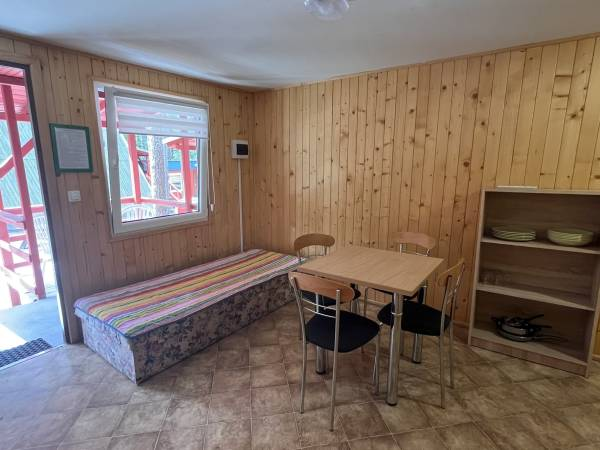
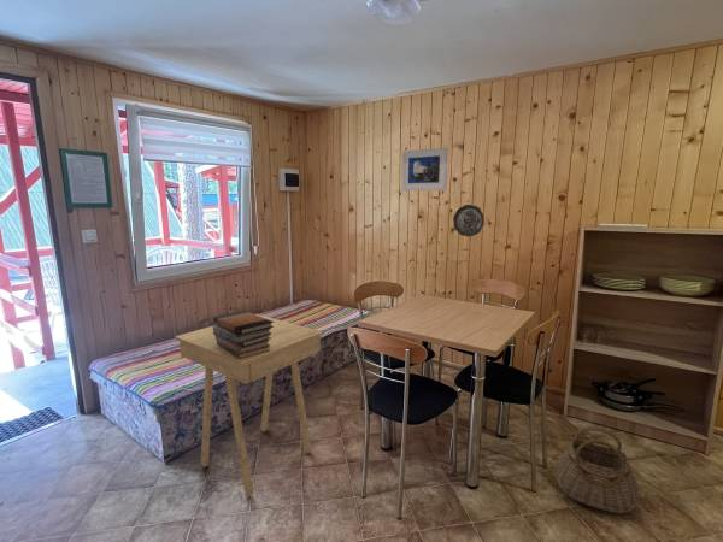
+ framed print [400,147,449,192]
+ side table [174,313,324,499]
+ basket [554,425,640,514]
+ decorative plate [452,204,486,238]
+ book stack [212,310,274,359]
